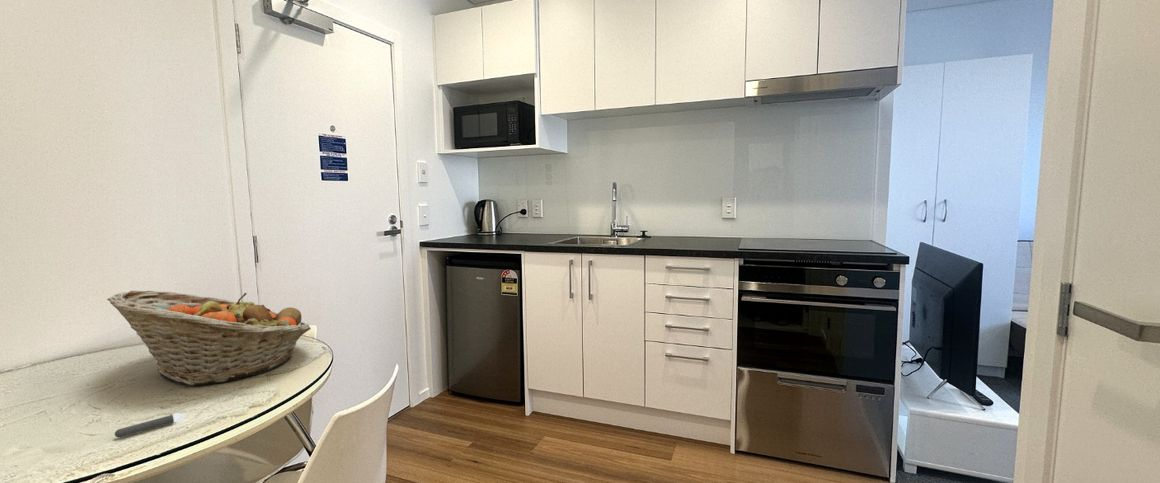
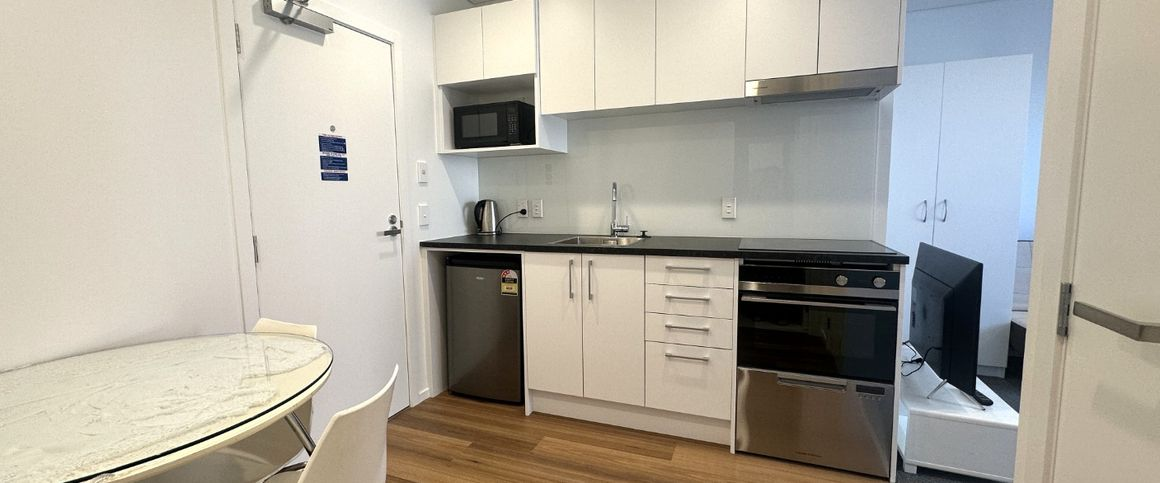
- candle [114,412,185,438]
- fruit basket [106,290,312,386]
